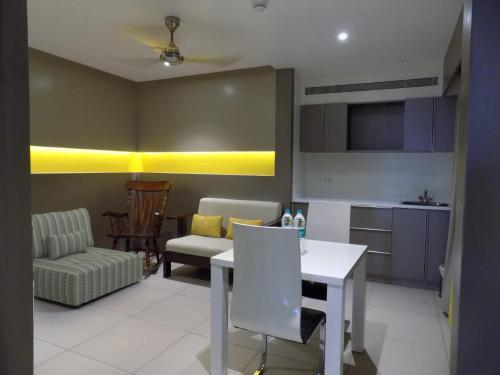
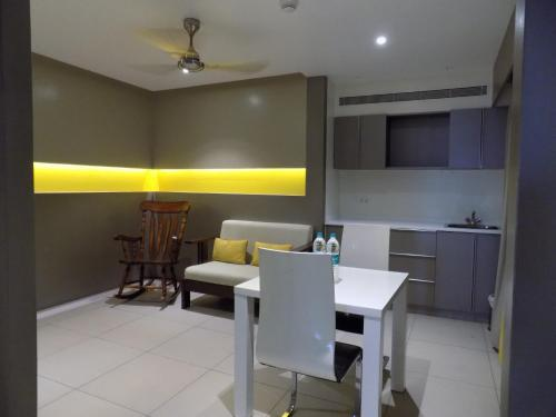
- sofa [31,207,144,308]
